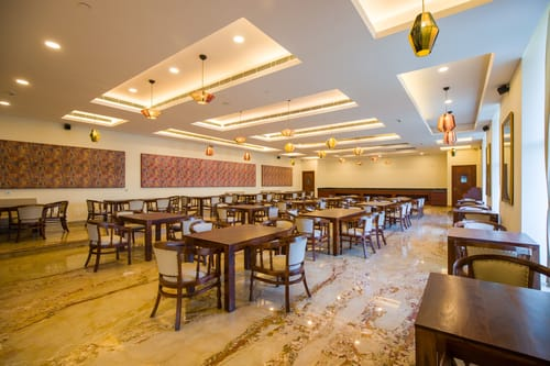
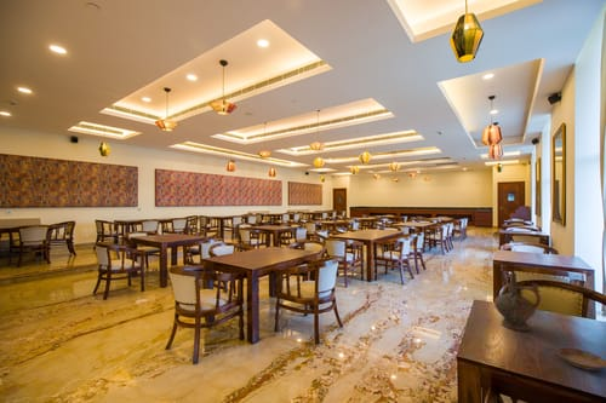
+ ceremonial vessel [493,271,542,332]
+ saucer [556,346,606,372]
